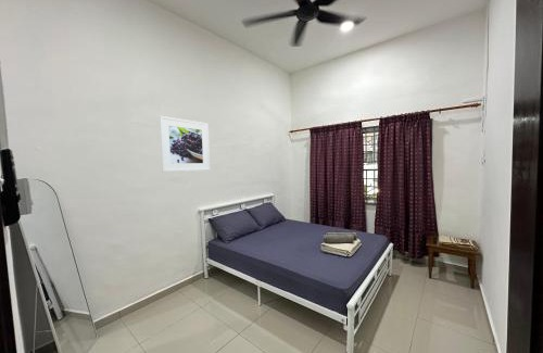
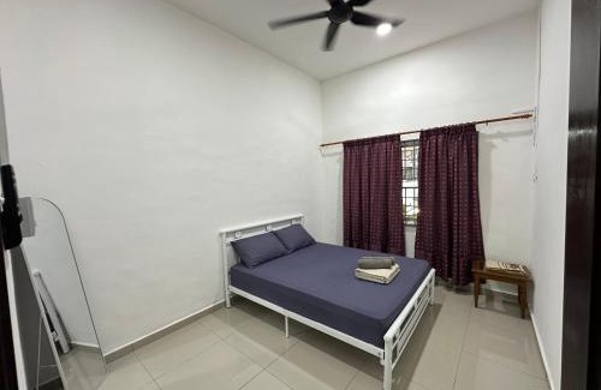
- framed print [159,115,211,173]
